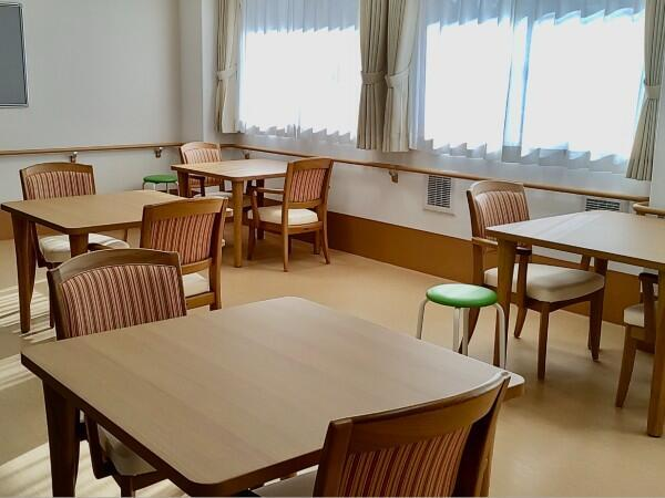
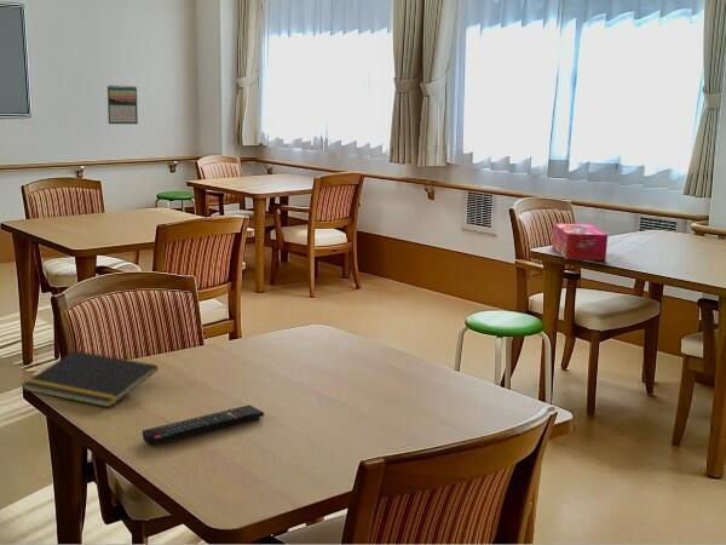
+ notepad [21,349,160,408]
+ tissue box [551,223,609,262]
+ calendar [106,84,139,125]
+ remote control [142,403,265,446]
